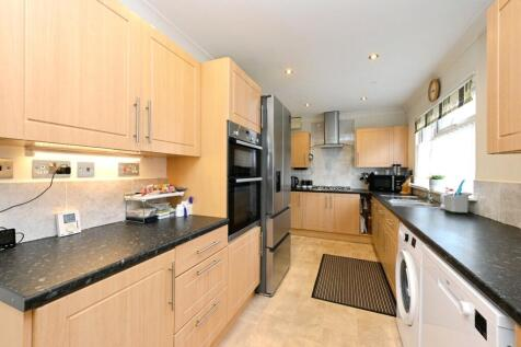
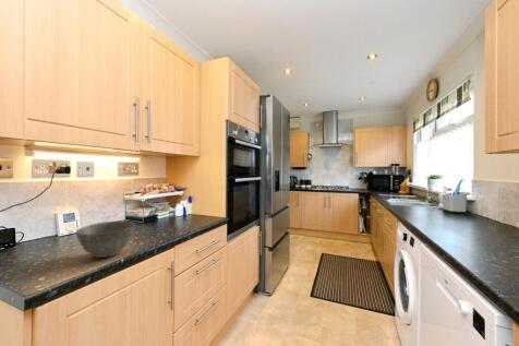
+ bowl [74,220,136,259]
